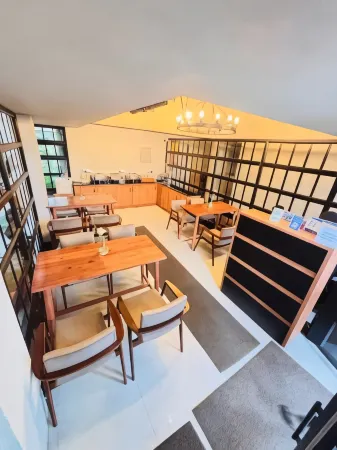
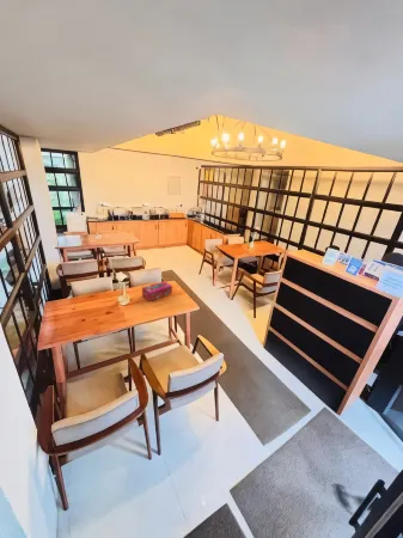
+ tissue box [141,280,173,302]
